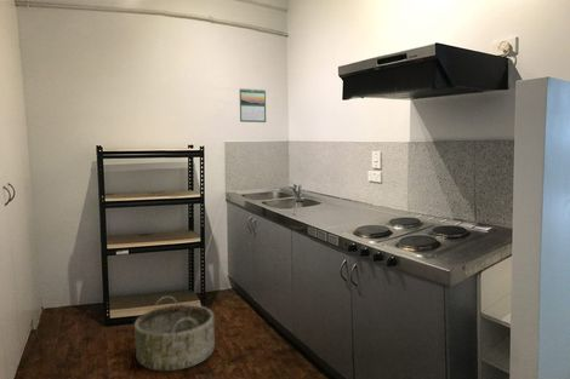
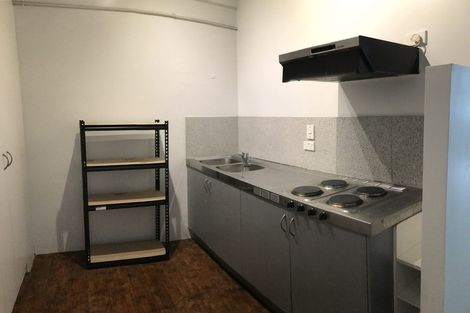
- calendar [239,87,267,124]
- basket [133,295,216,372]
